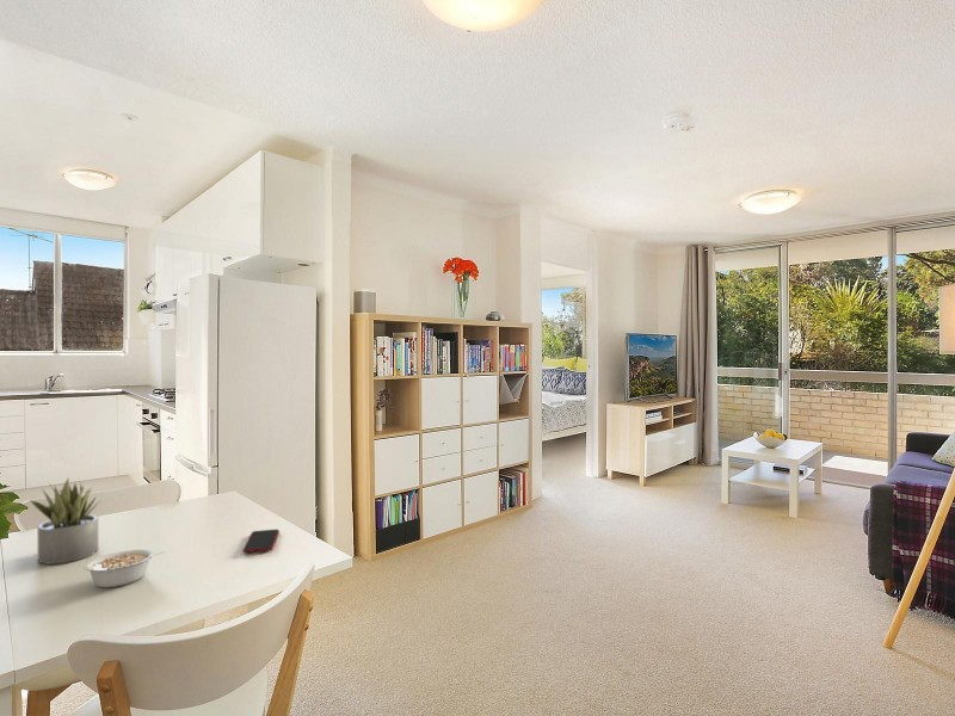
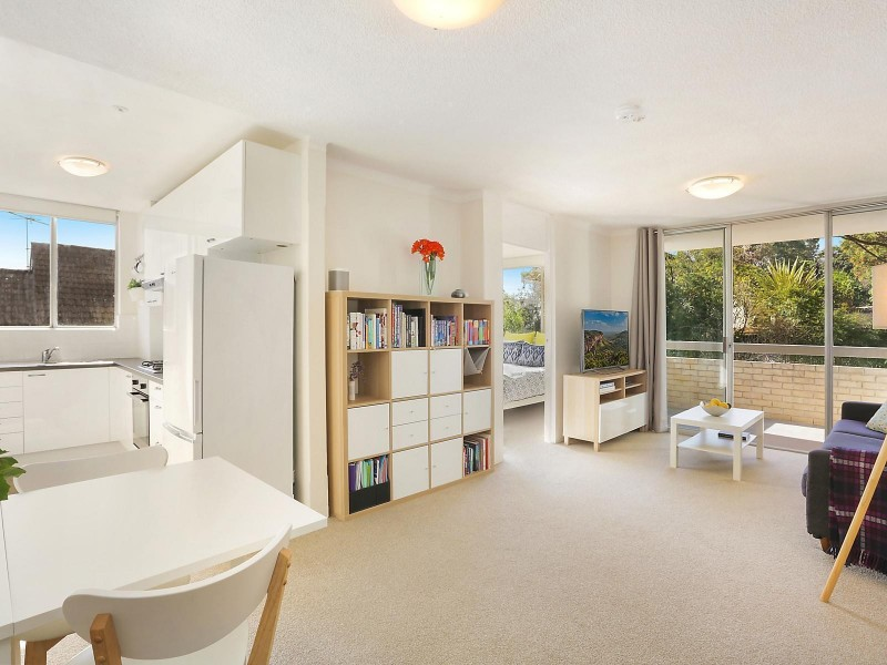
- smartphone [242,529,281,554]
- succulent plant [30,476,104,564]
- legume [82,548,166,588]
